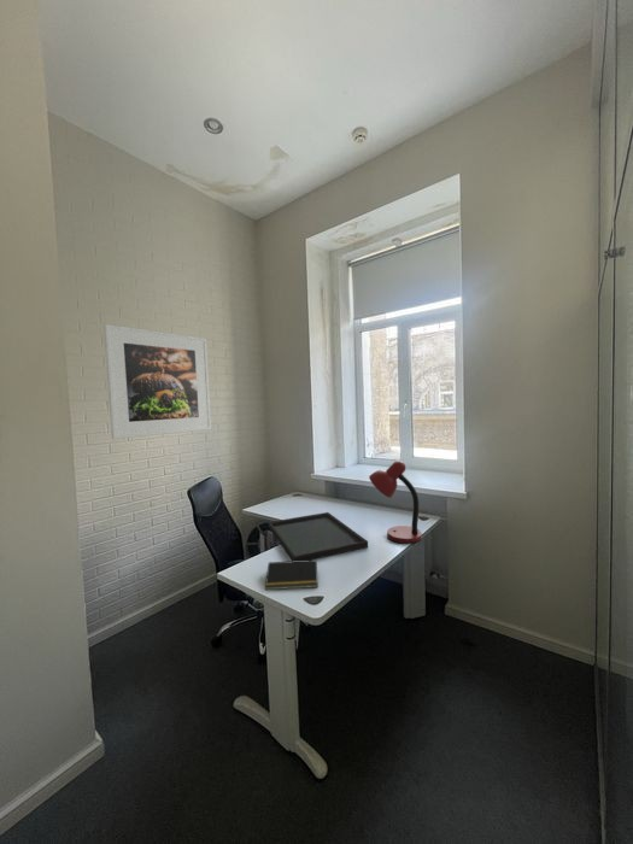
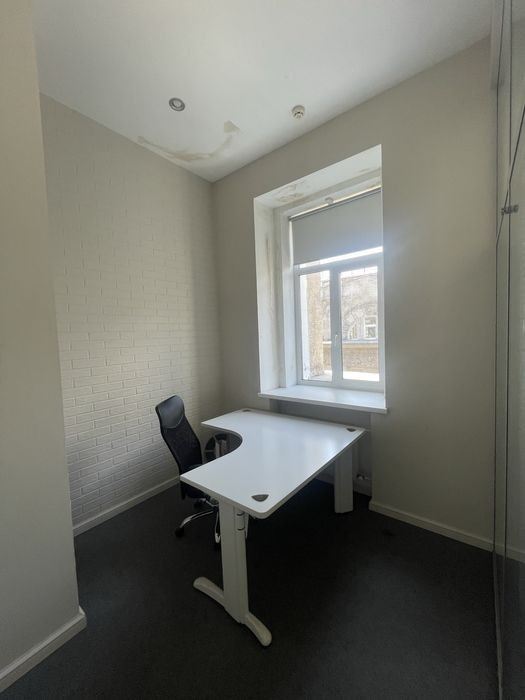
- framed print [102,323,212,440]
- monitor [268,511,369,561]
- notepad [264,559,320,591]
- desk lamp [368,459,423,545]
